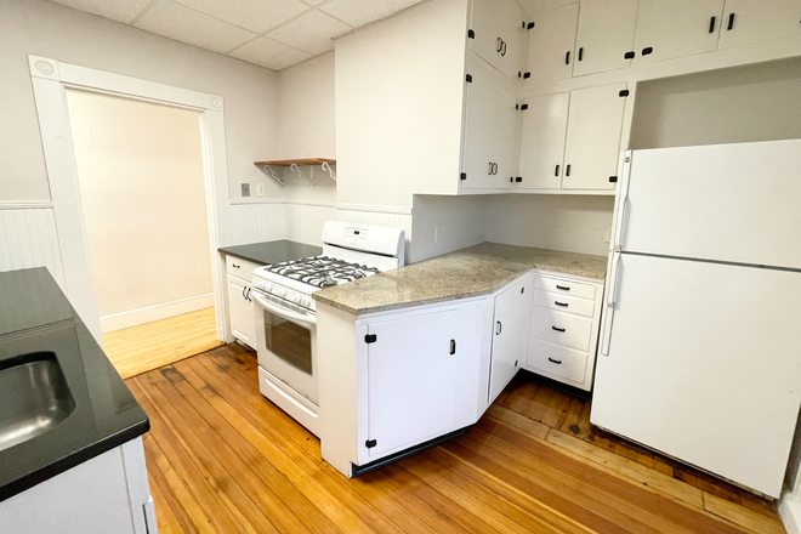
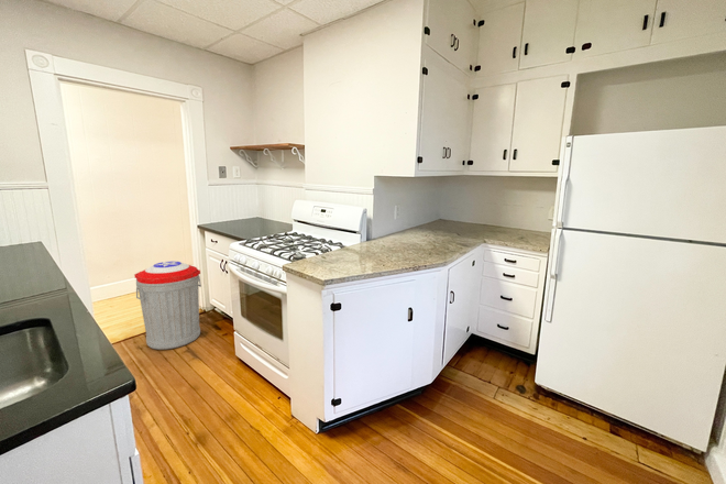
+ trash can [133,261,202,351]
